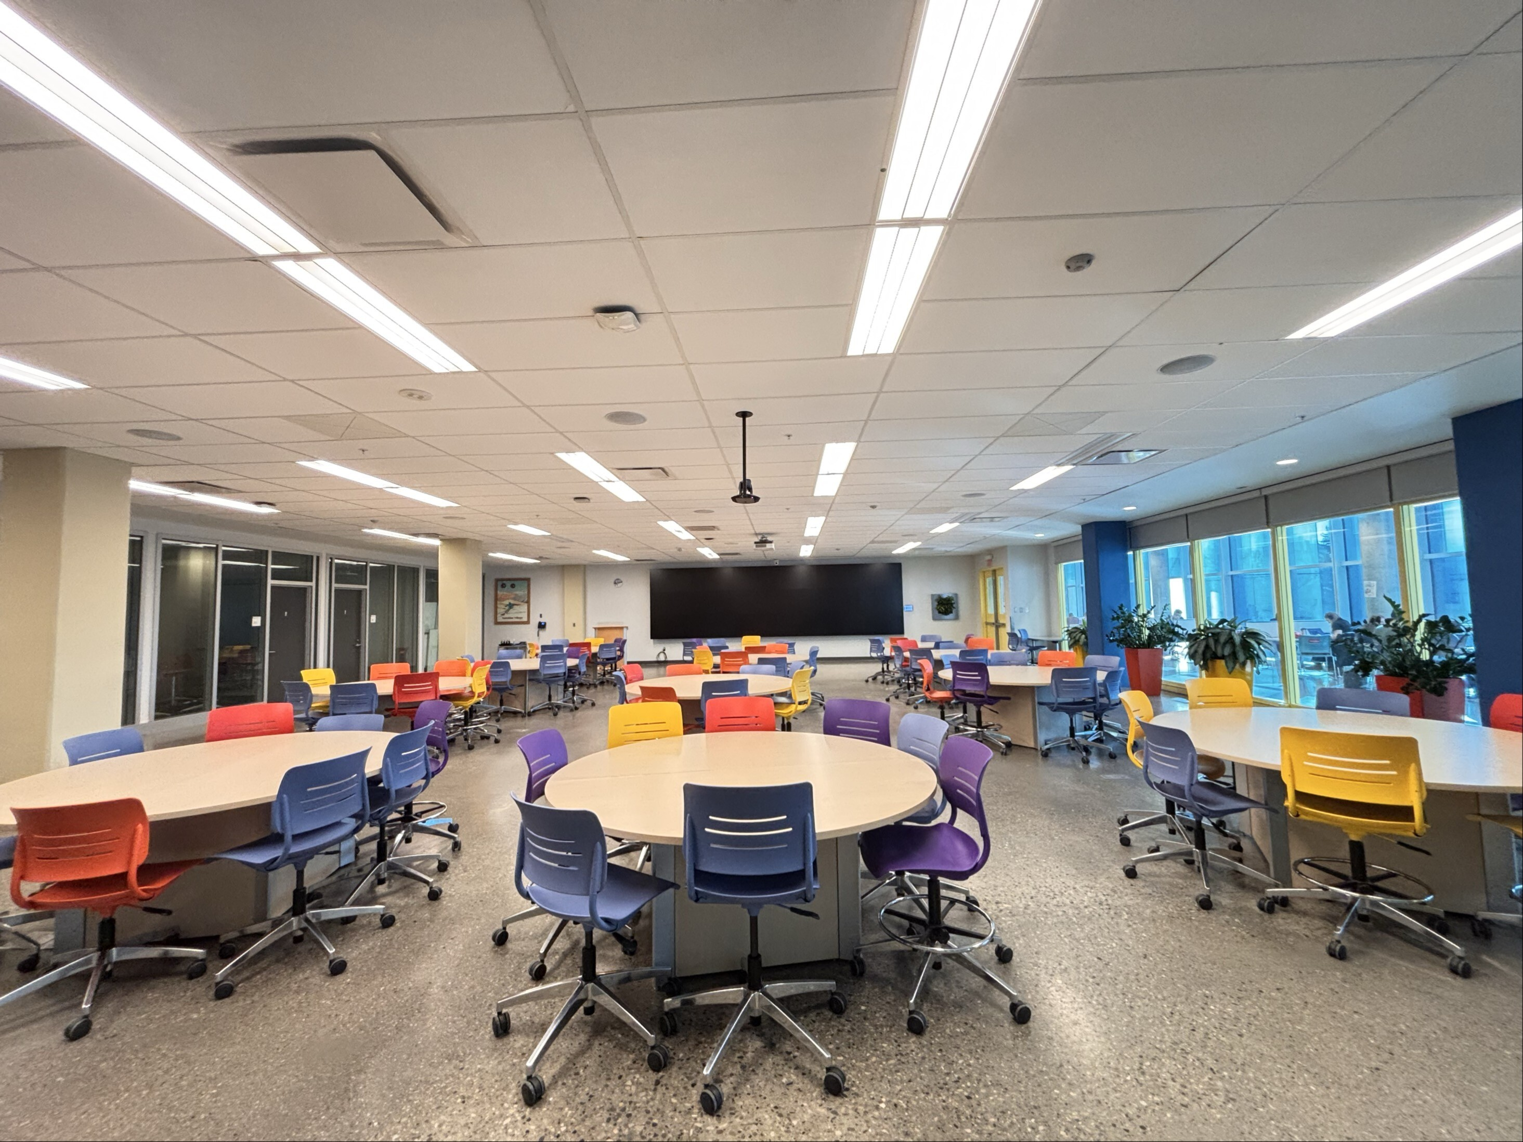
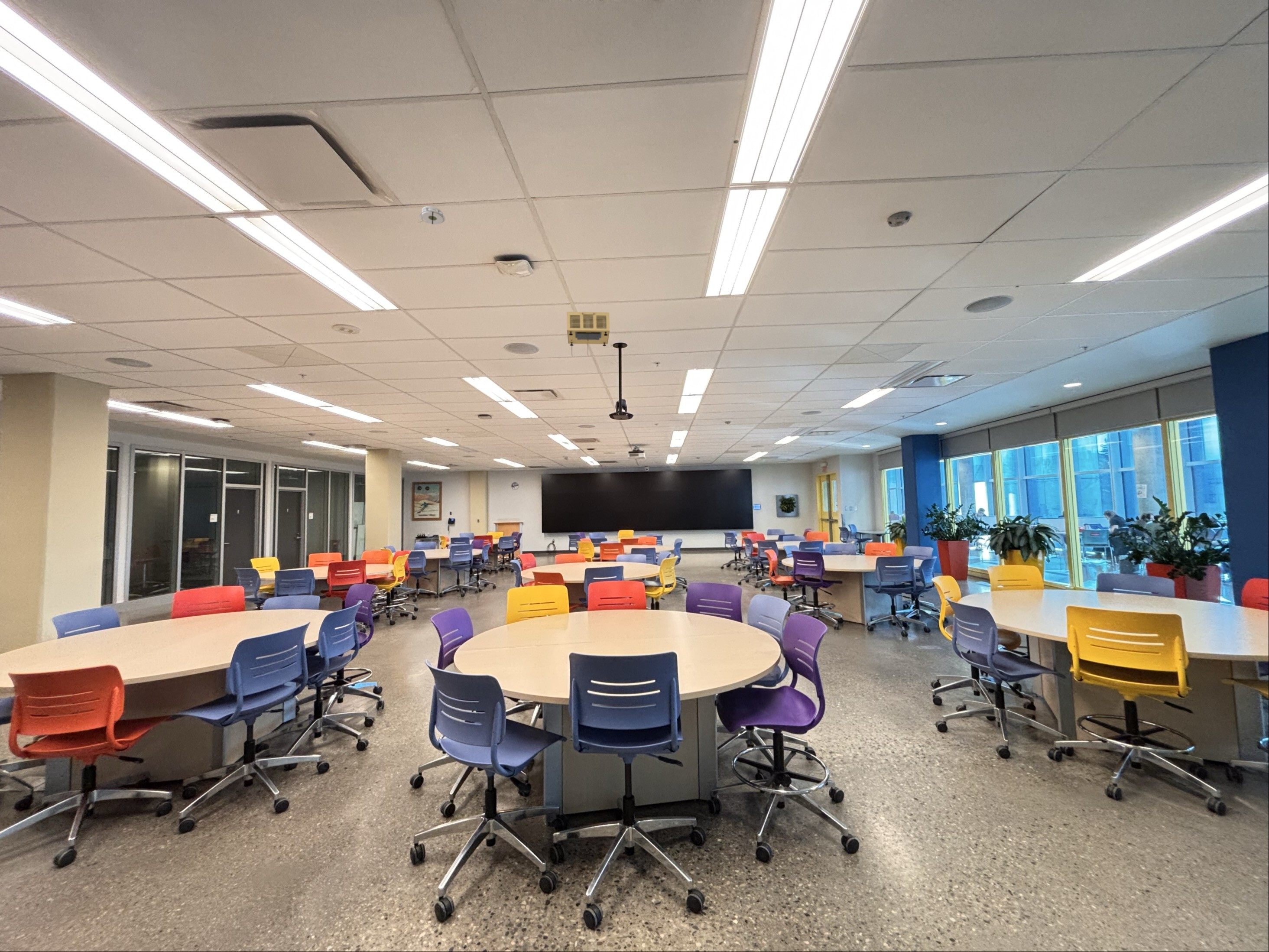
+ projector [566,311,610,357]
+ smoke detector [418,206,446,225]
